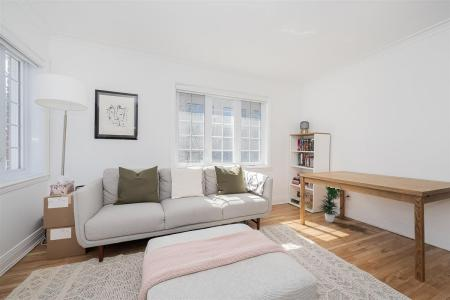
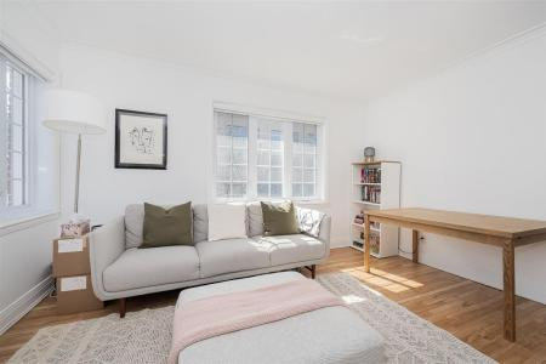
- potted plant [317,186,343,223]
